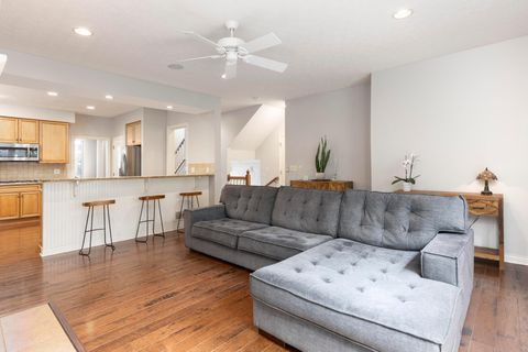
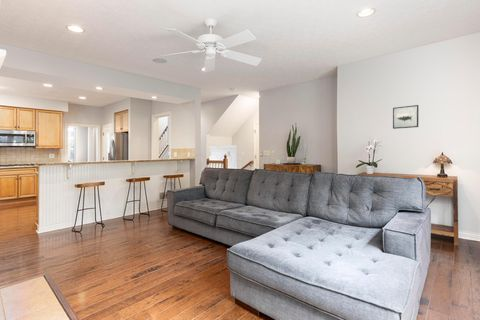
+ wall art [392,104,419,130]
